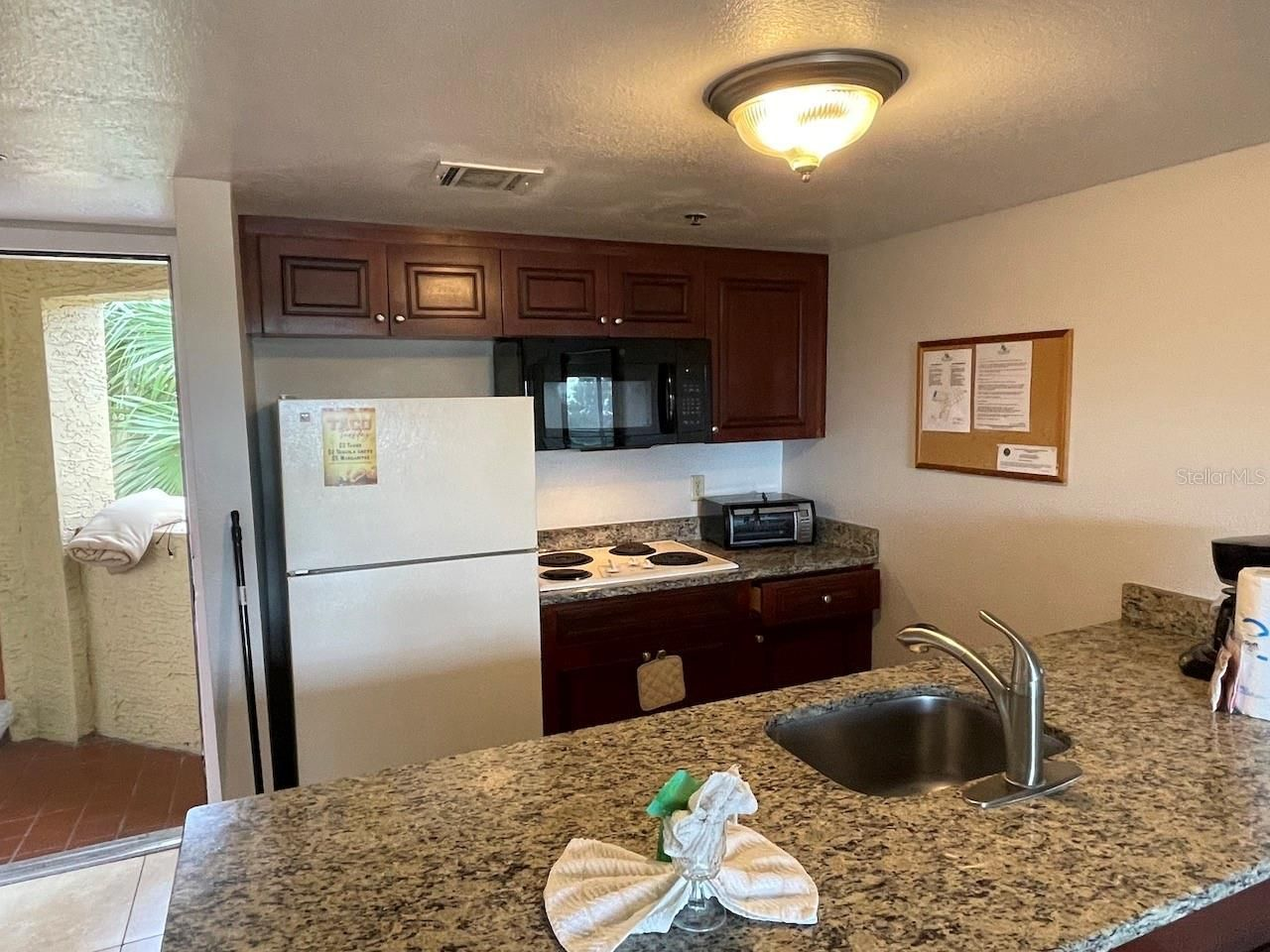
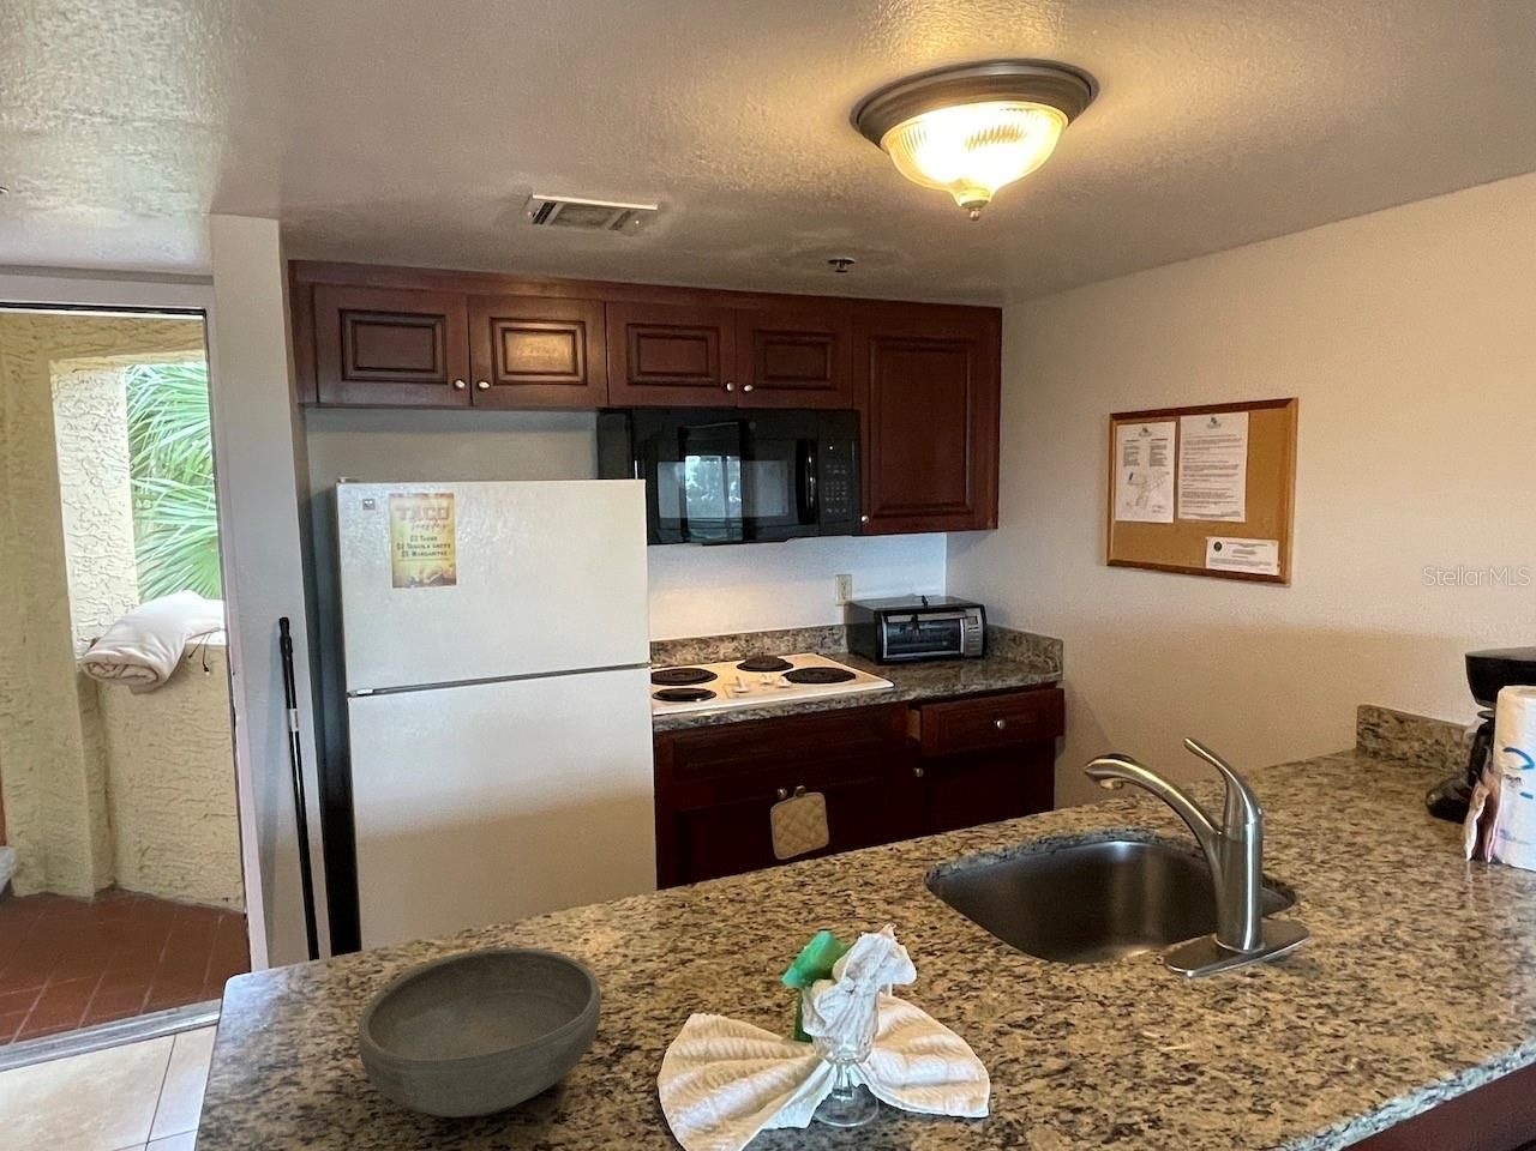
+ bowl [357,945,602,1118]
